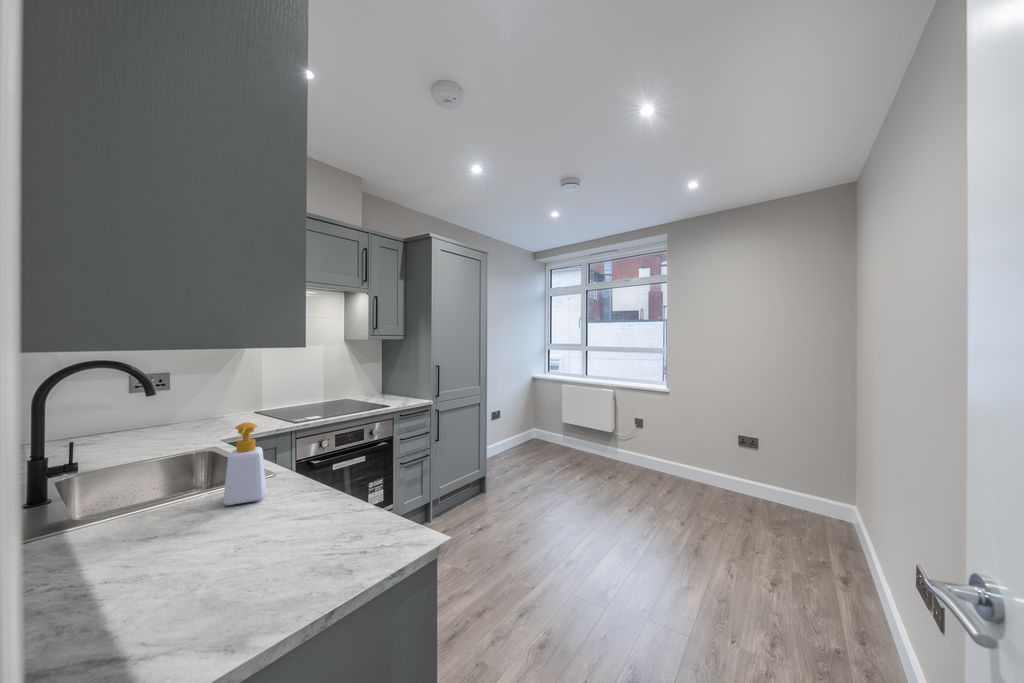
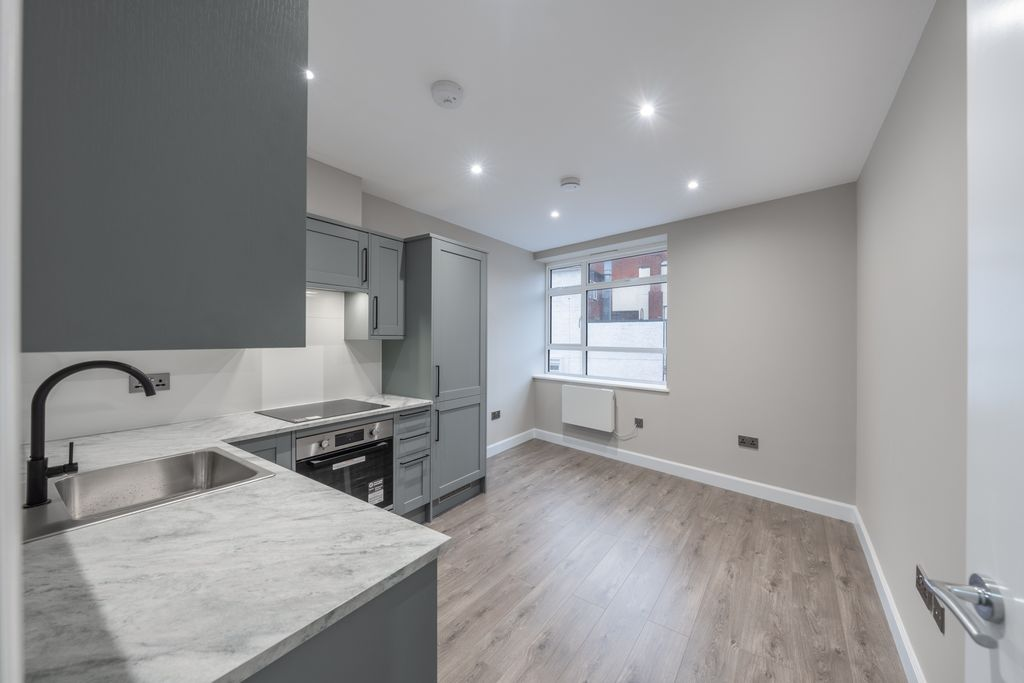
- soap bottle [222,421,267,506]
